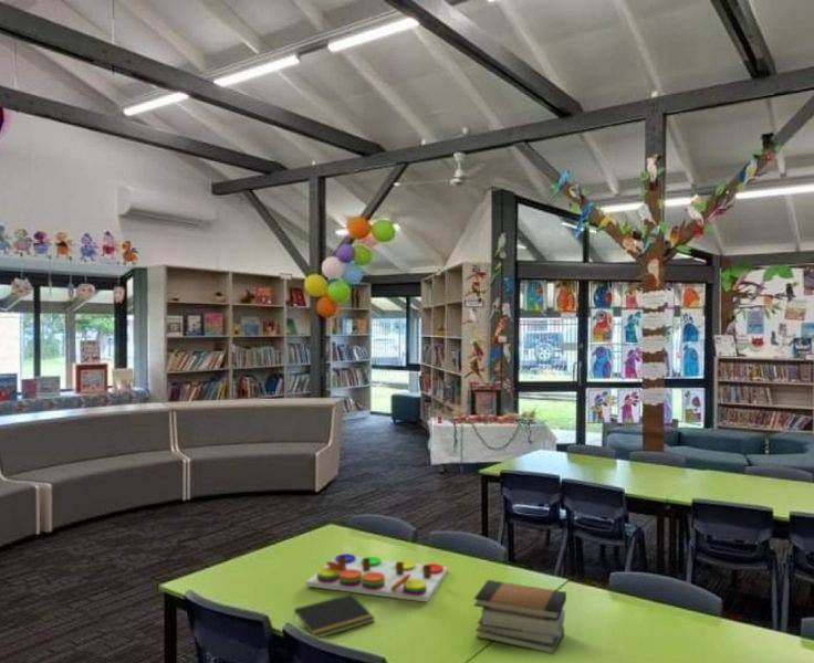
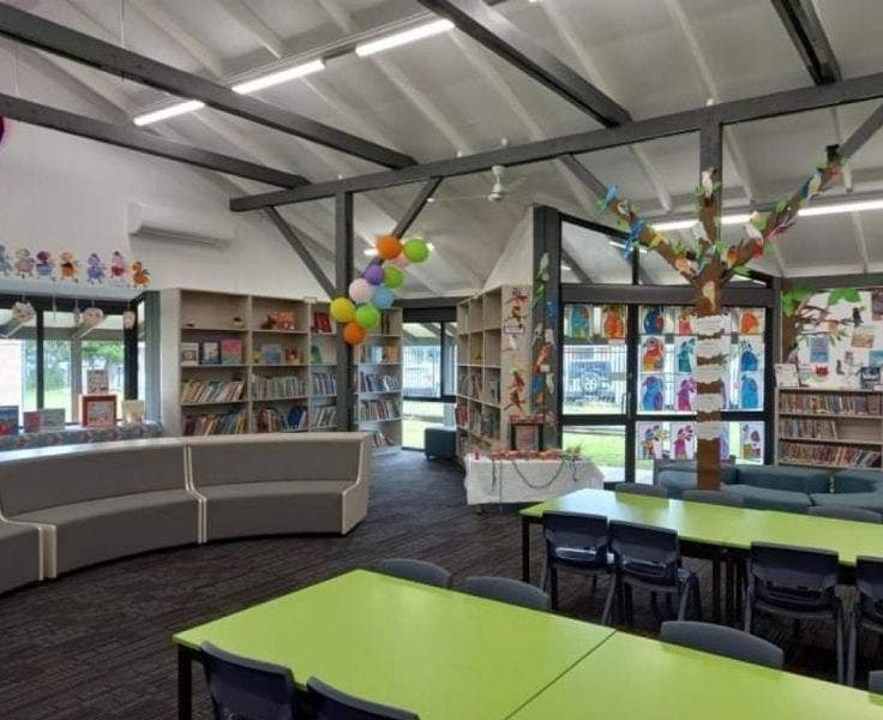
- notepad [292,592,376,640]
- book stack [473,579,567,655]
- board game [305,552,449,603]
